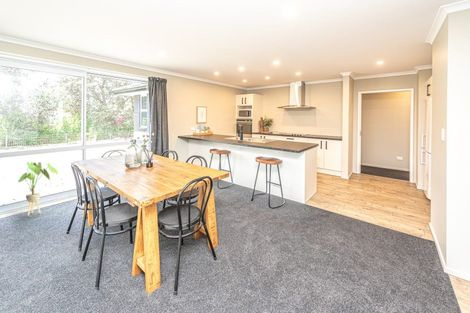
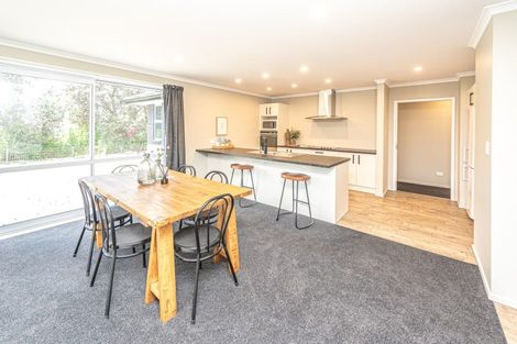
- house plant [17,161,59,216]
